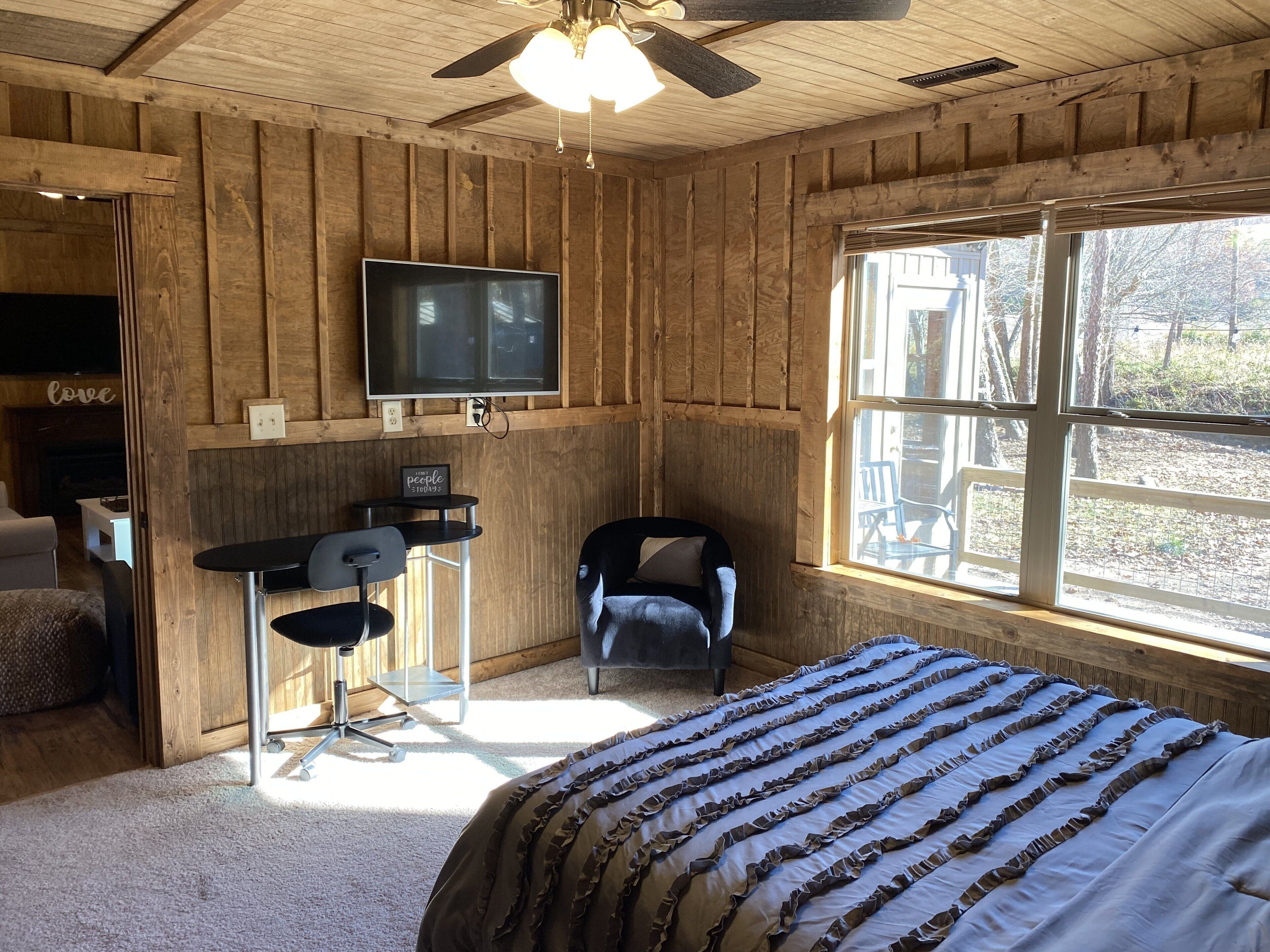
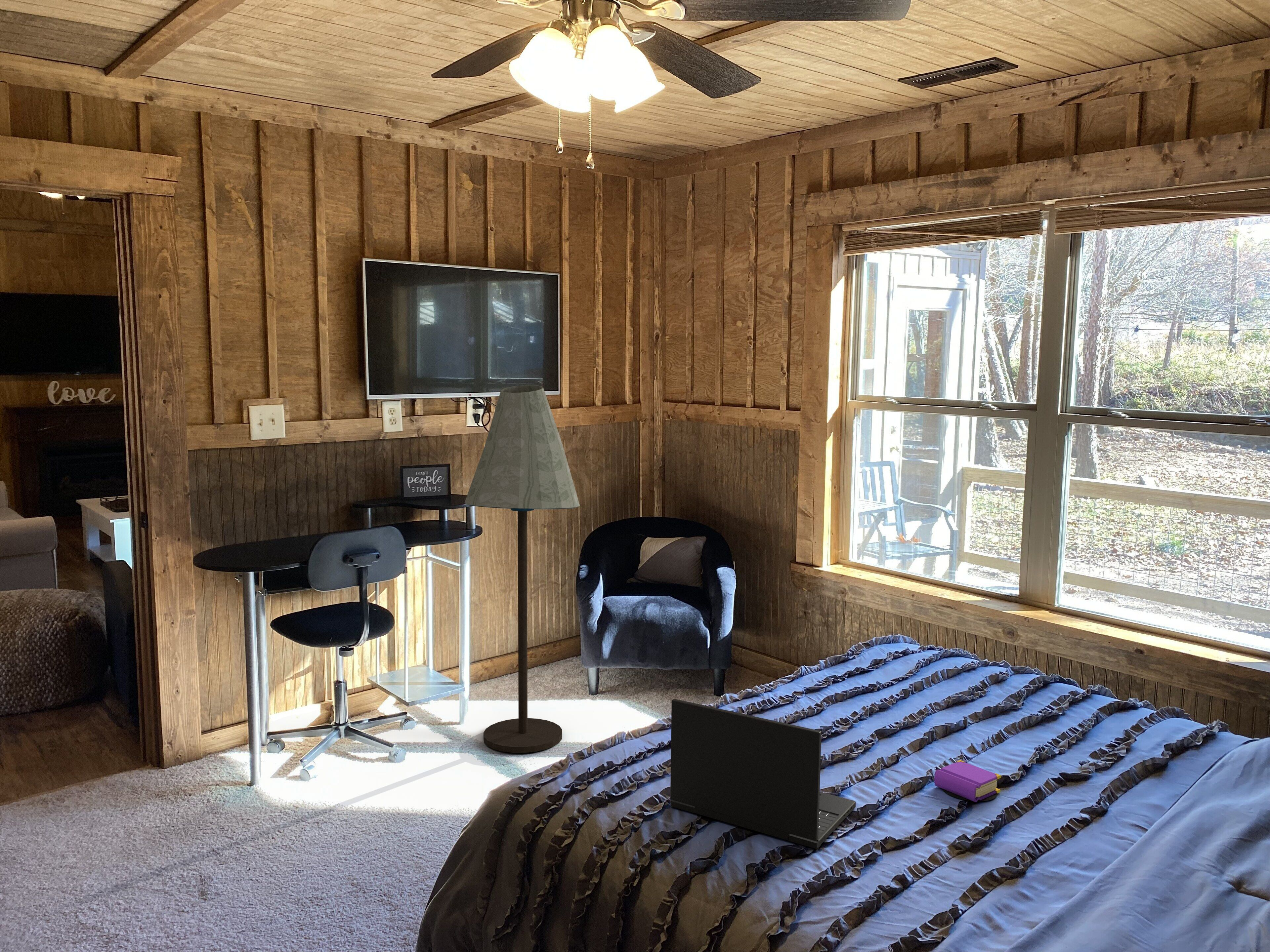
+ floor lamp [464,385,580,753]
+ book [934,760,1001,803]
+ laptop [670,698,856,849]
